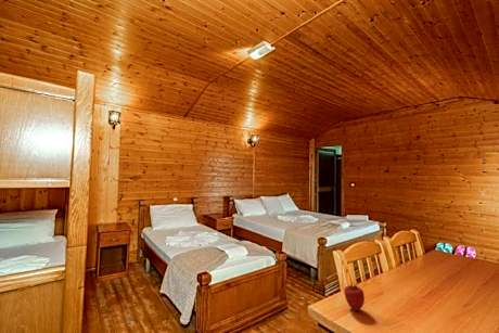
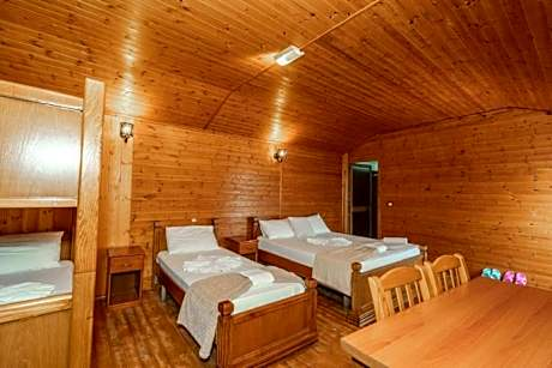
- apple [343,284,366,311]
